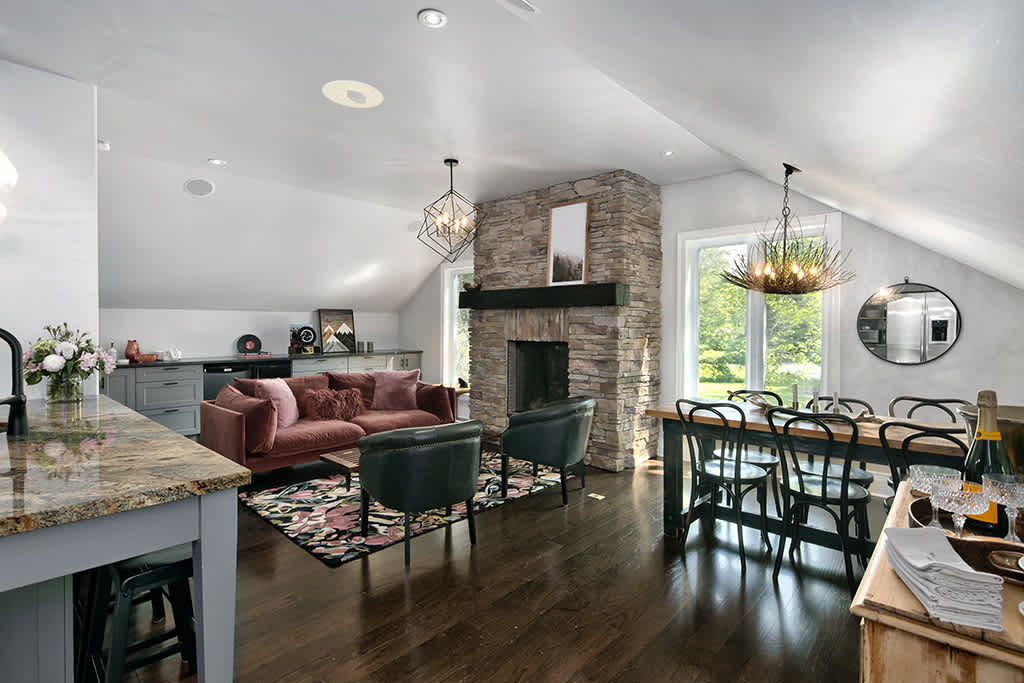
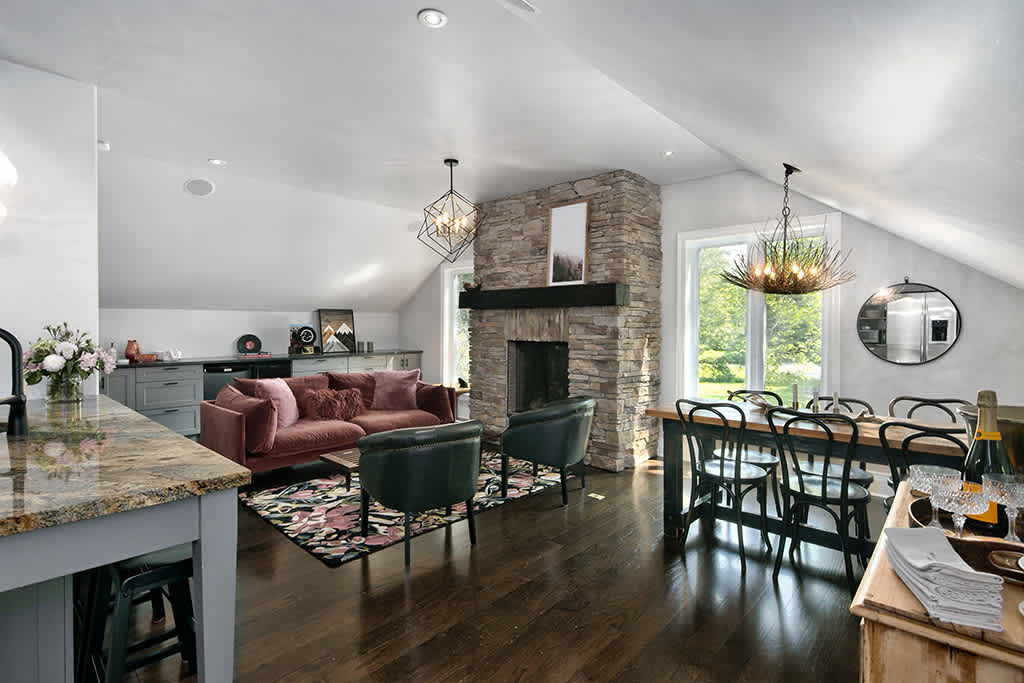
- recessed light [321,79,384,109]
